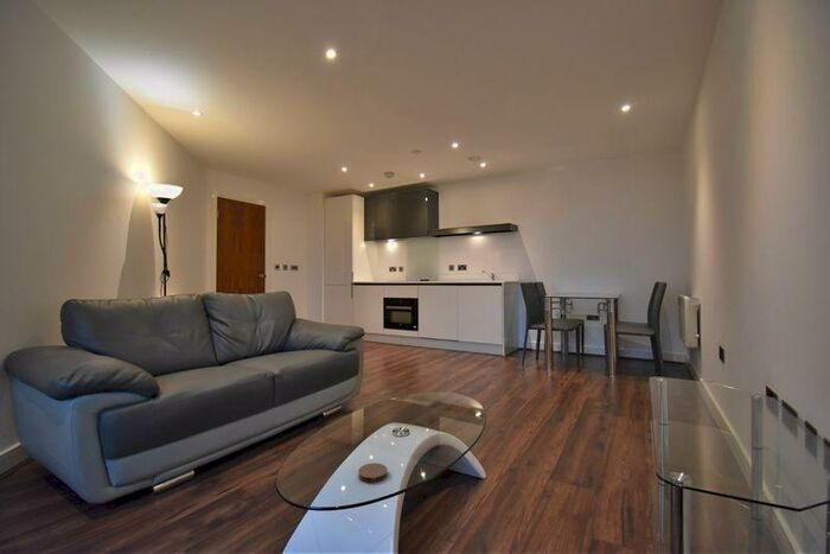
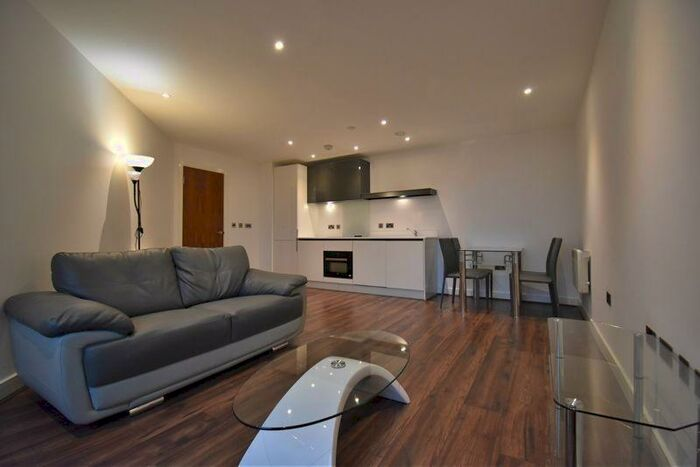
- coaster [357,461,389,483]
